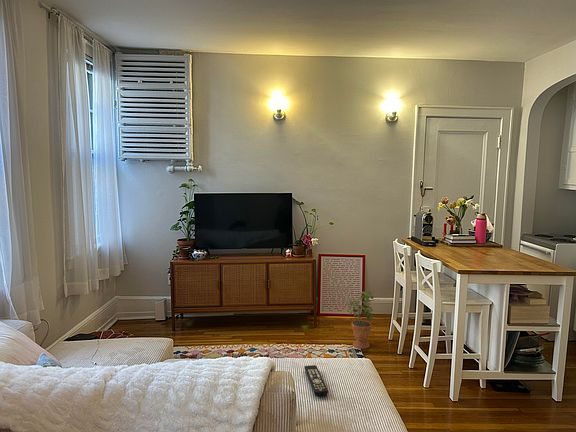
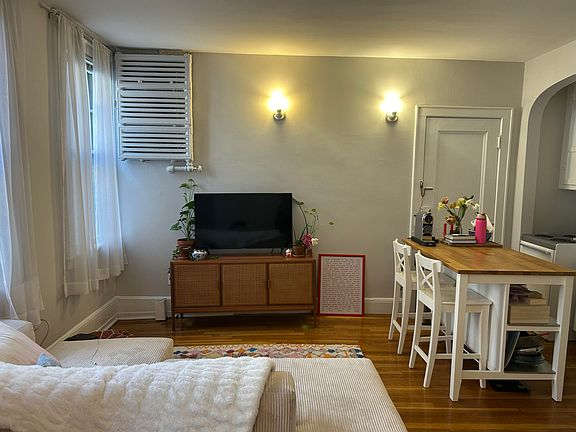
- remote control [304,364,329,397]
- potted plant [347,287,374,350]
